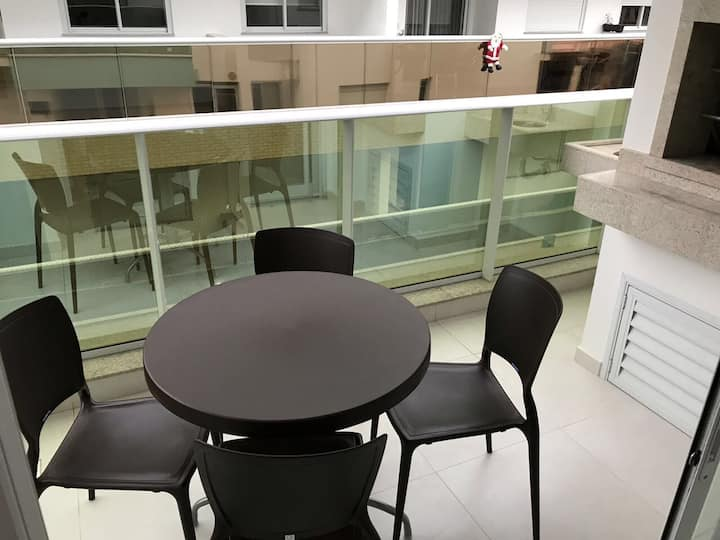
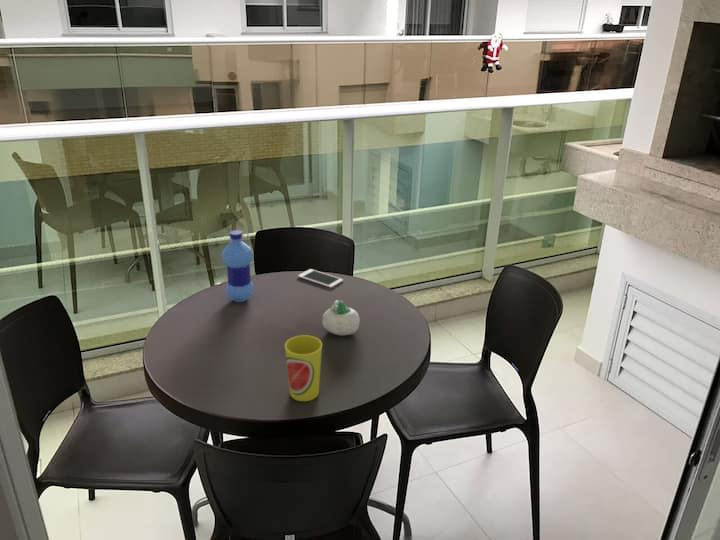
+ succulent planter [321,300,361,336]
+ cup [284,334,323,402]
+ cell phone [297,268,344,289]
+ water bottle [221,229,255,303]
